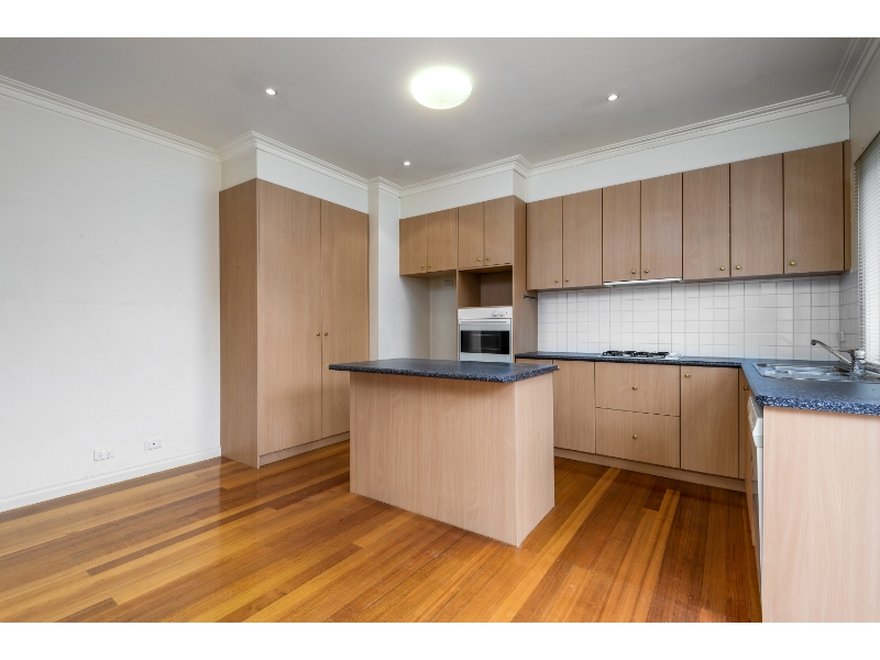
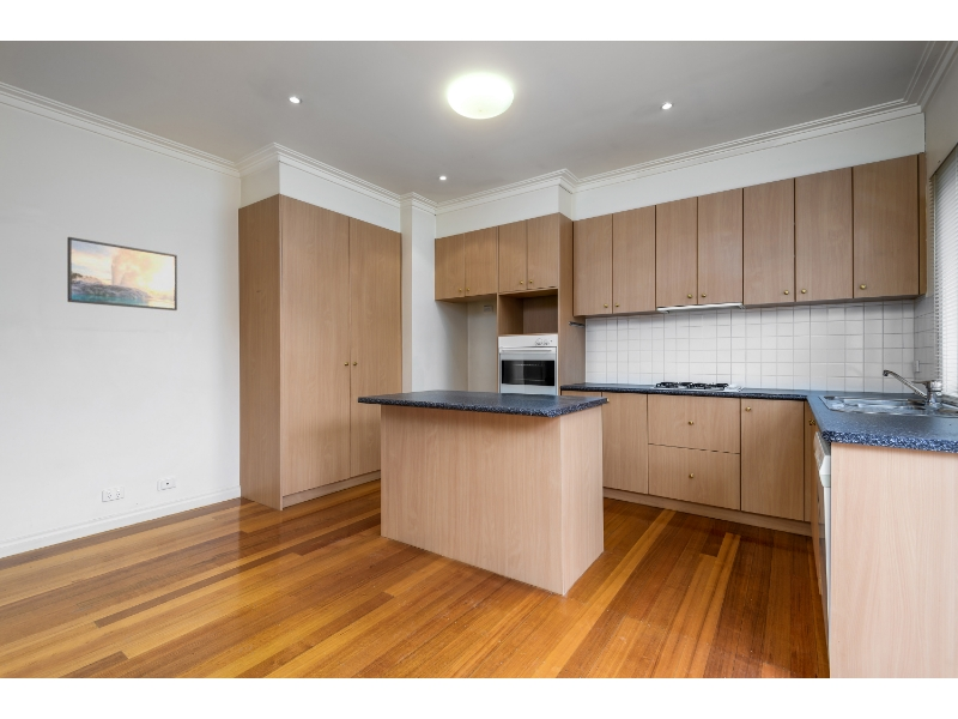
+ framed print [66,236,178,312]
